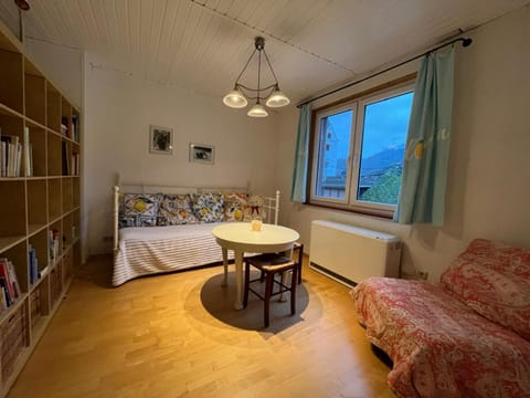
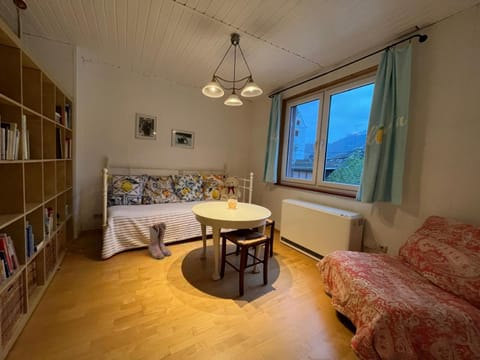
+ boots [147,221,172,259]
